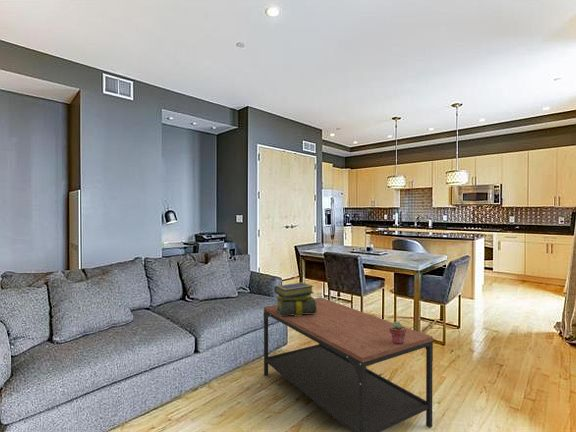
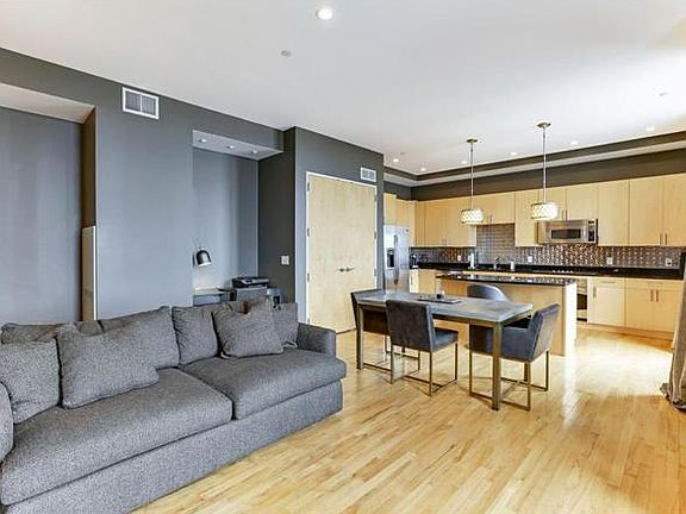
- potted succulent [389,321,407,344]
- stack of books [273,281,316,316]
- coffee table [263,297,434,432]
